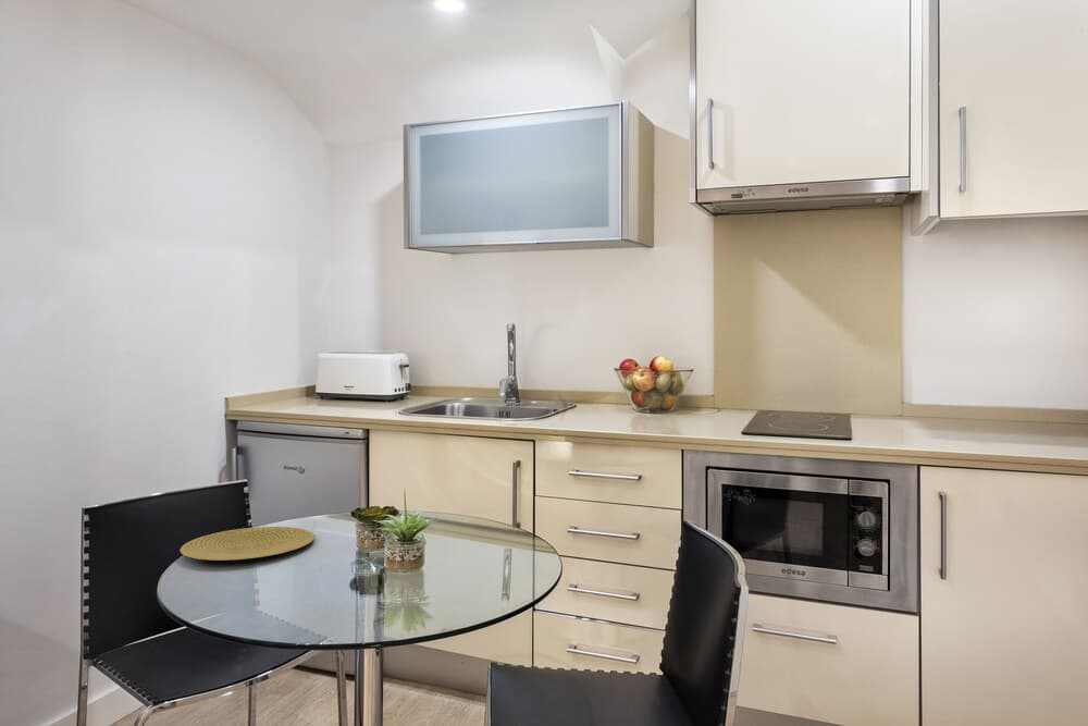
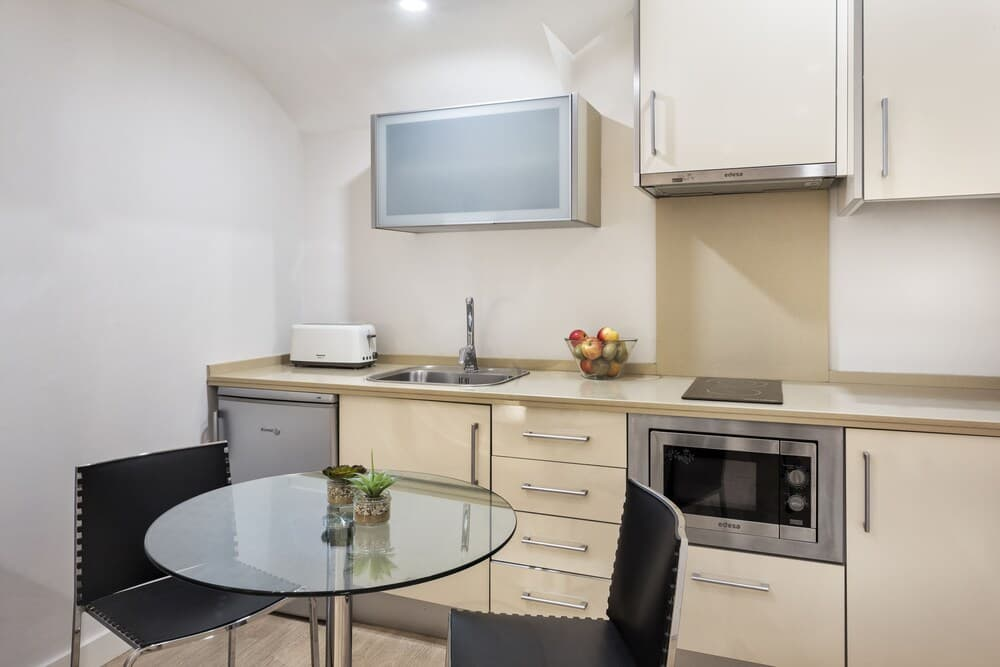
- plate [178,526,316,562]
